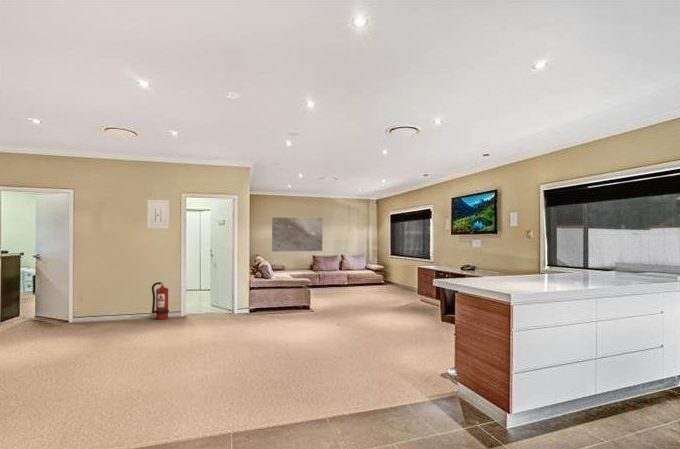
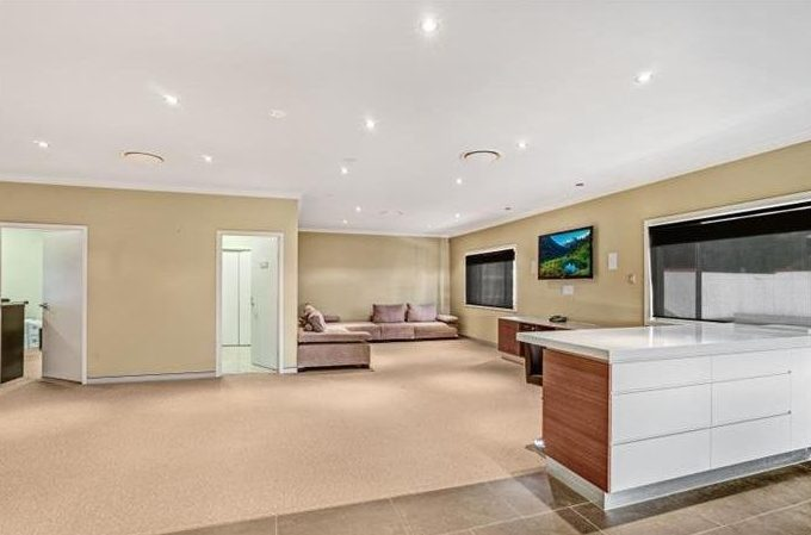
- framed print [271,216,324,253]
- wall art [146,199,170,229]
- fire extinguisher [150,279,170,321]
